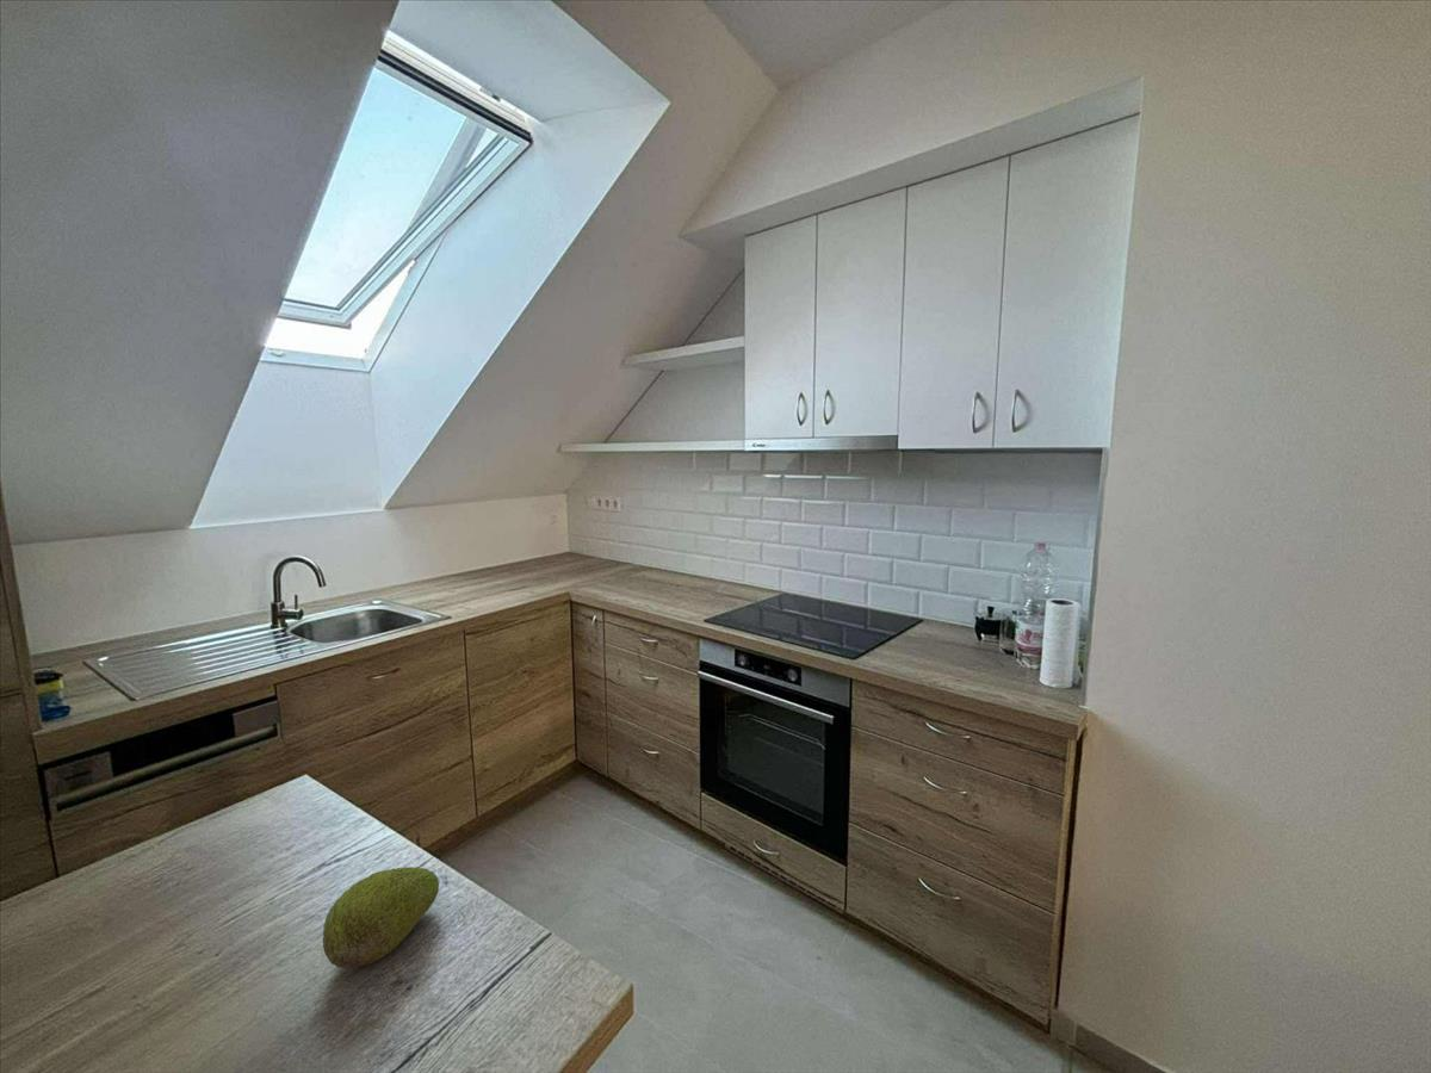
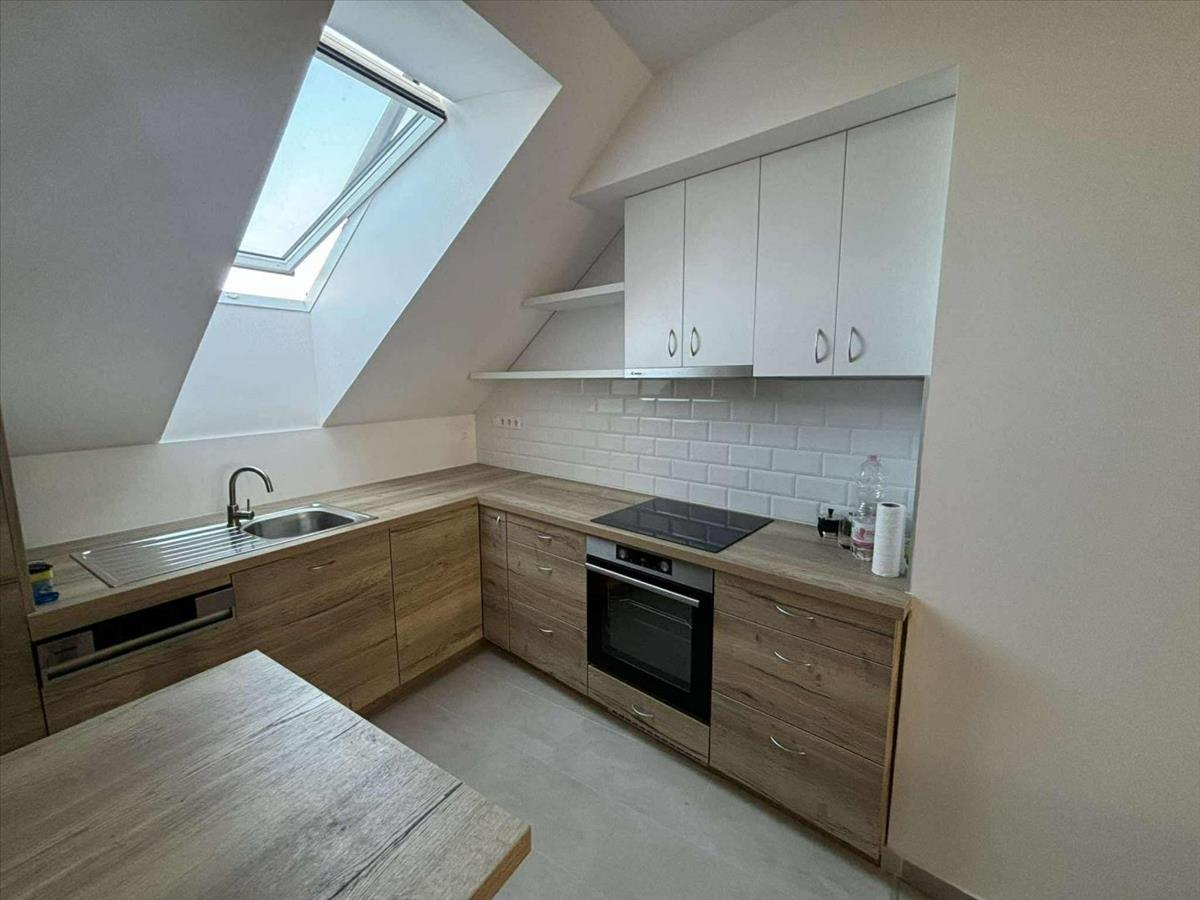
- fruit [322,866,440,969]
